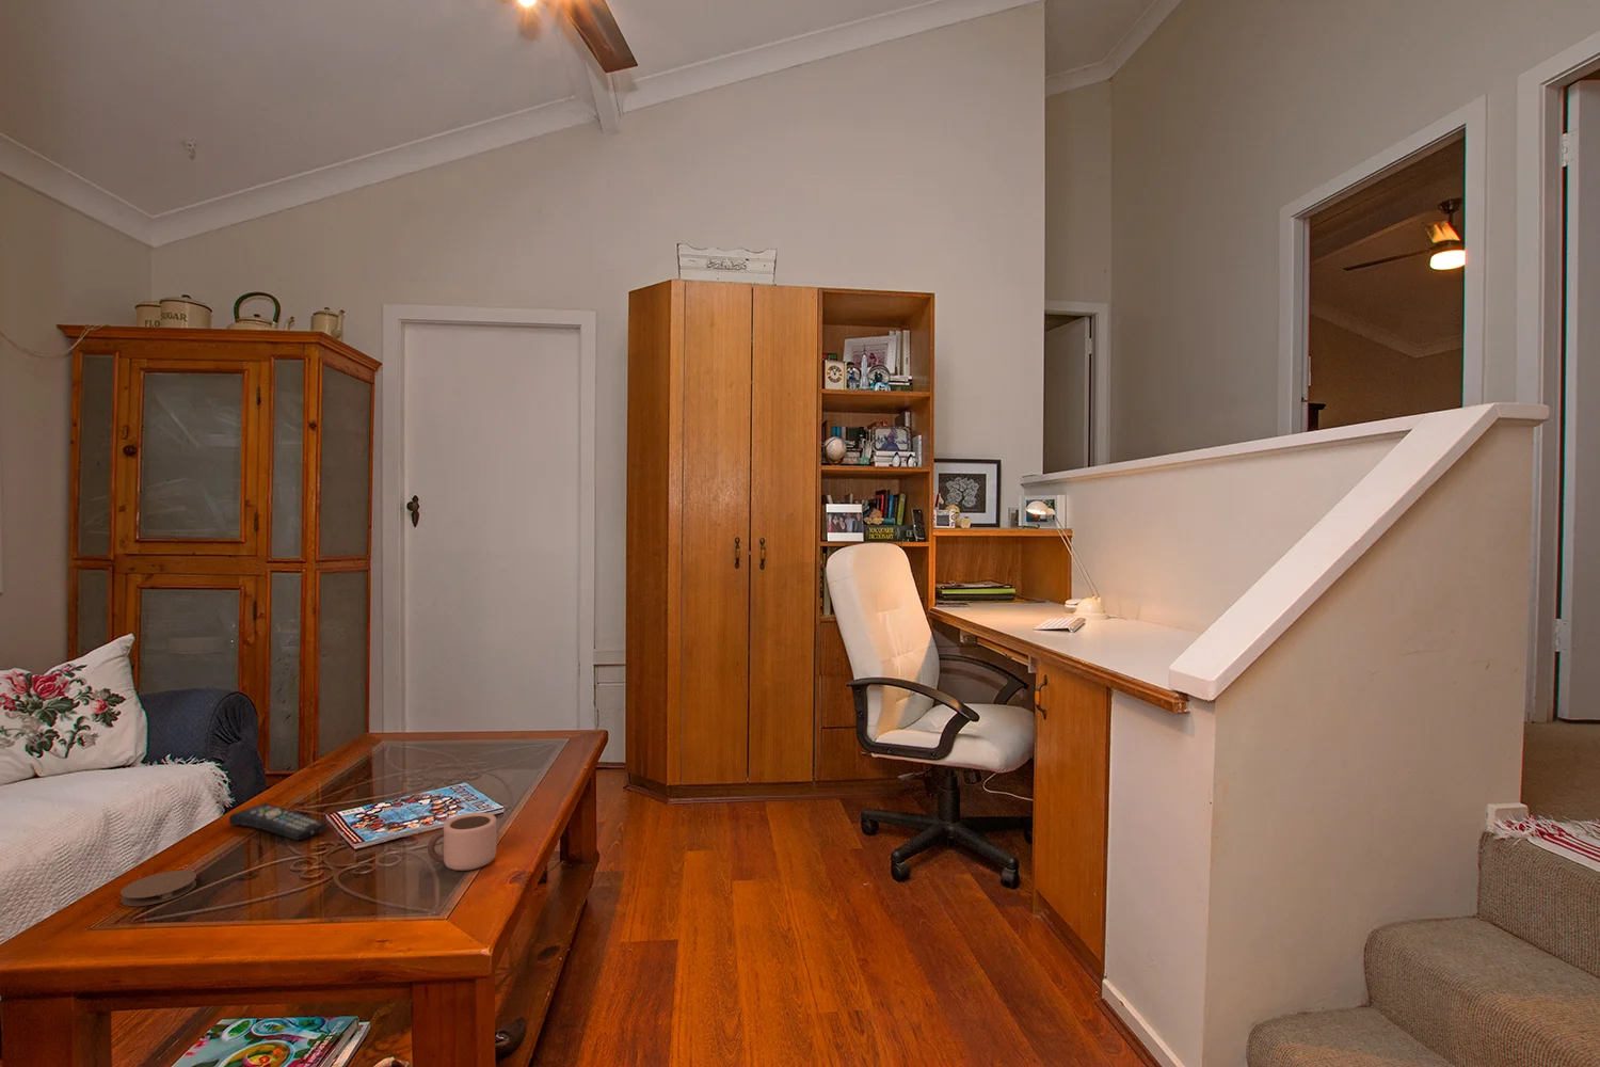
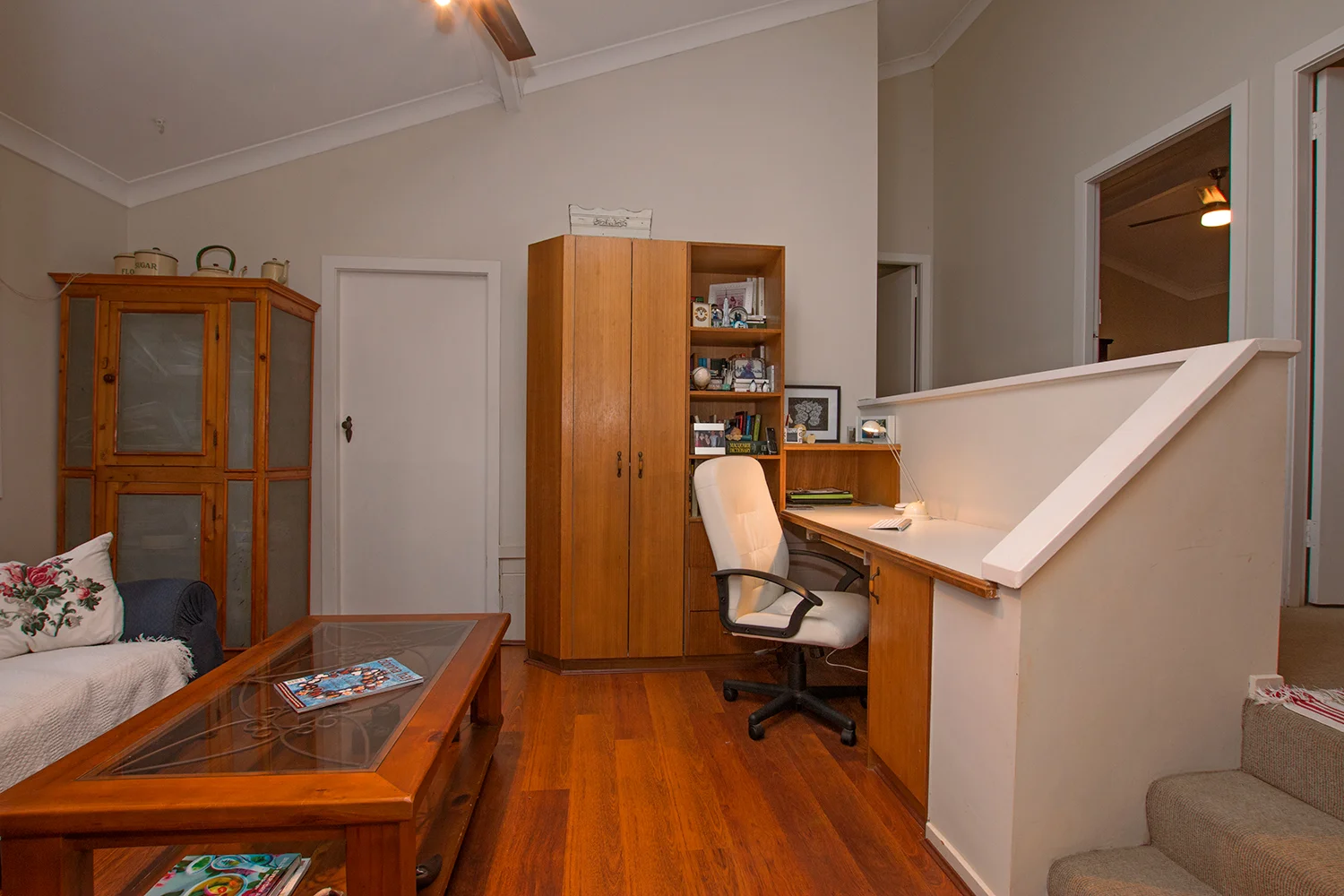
- coaster [119,869,198,907]
- mug [426,812,498,872]
- remote control [229,803,329,841]
